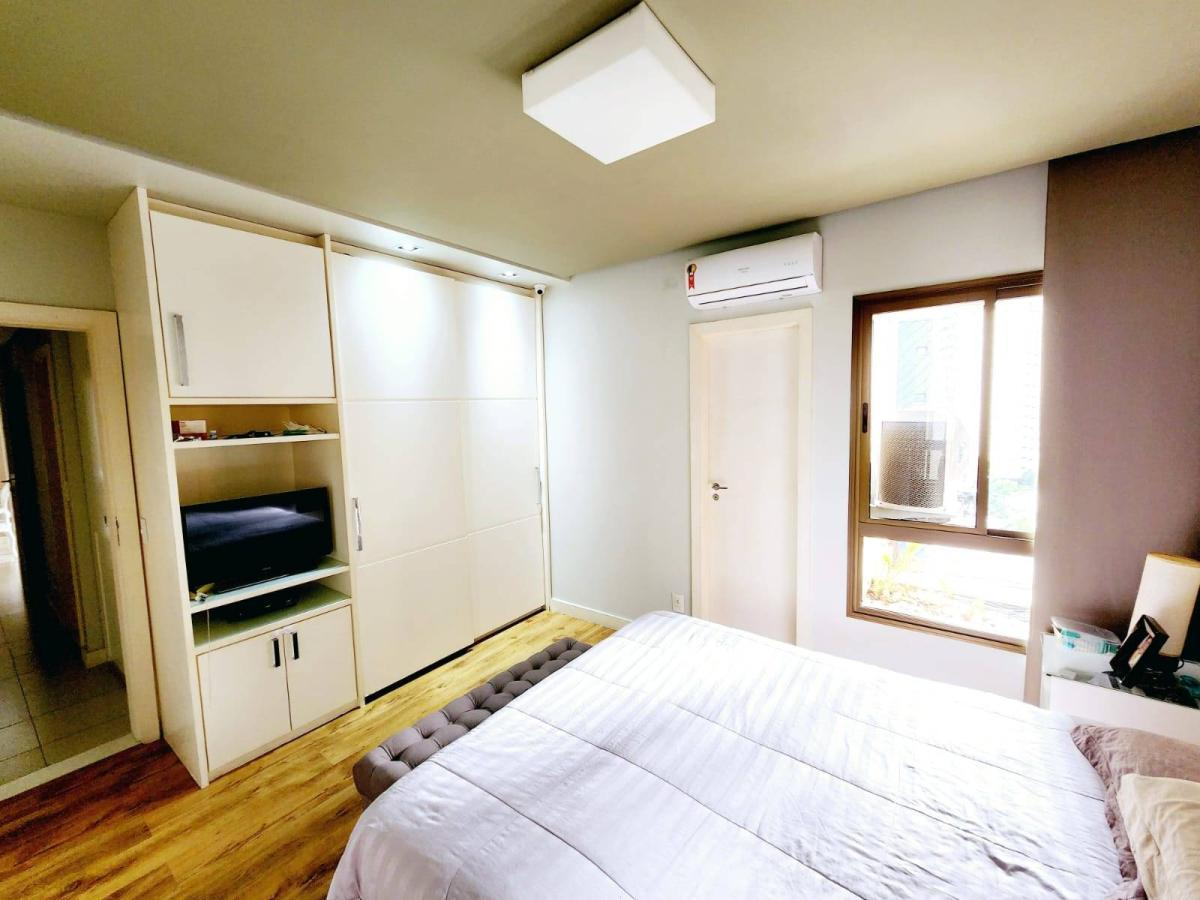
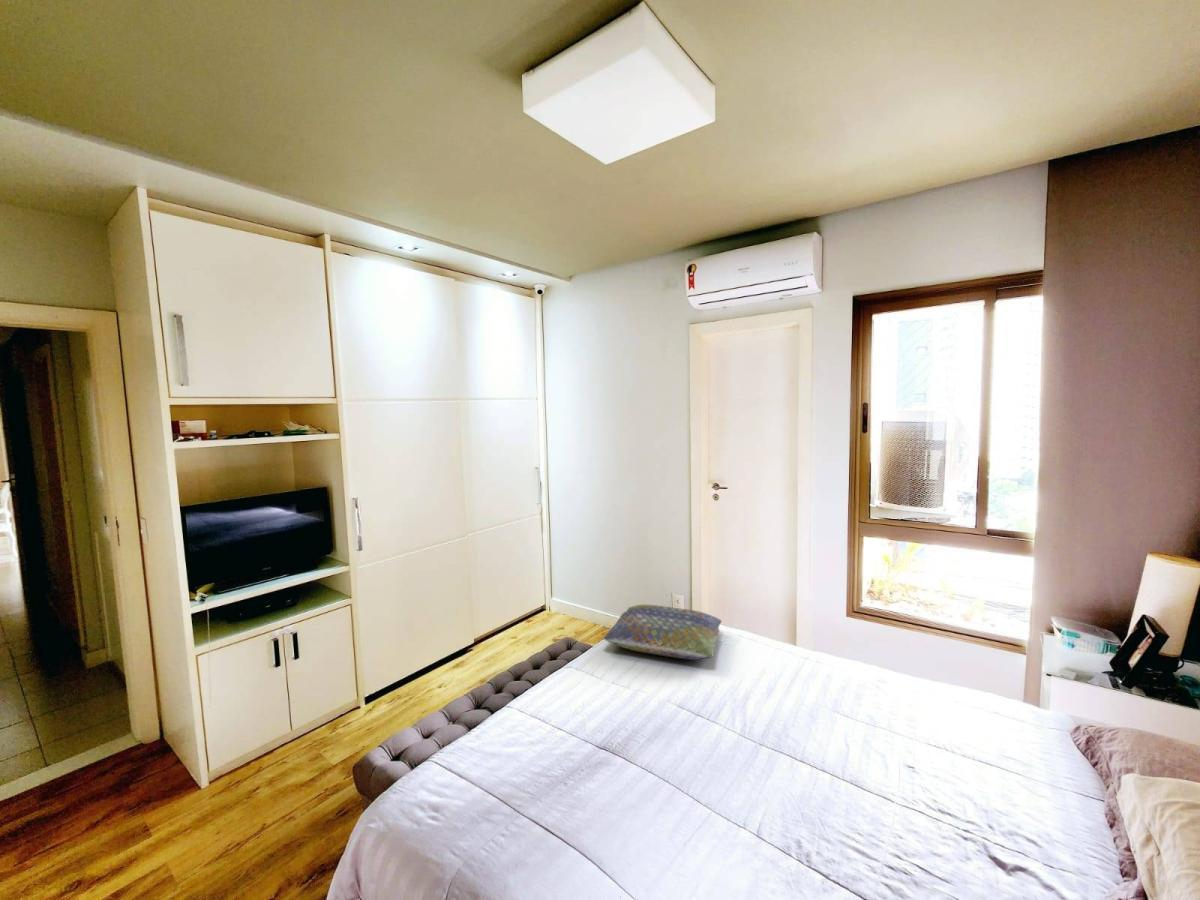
+ cushion [603,604,723,661]
